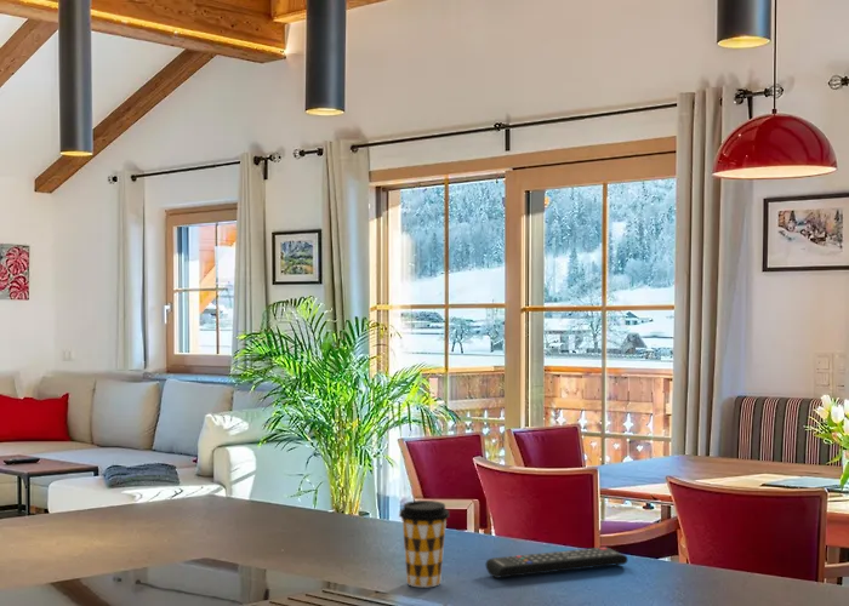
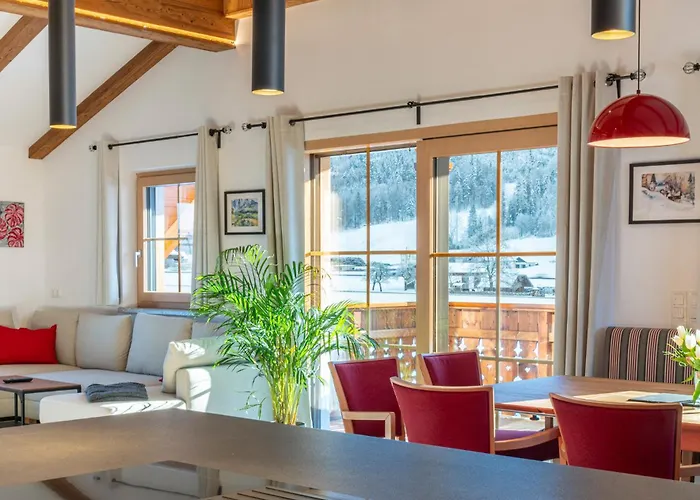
- coffee cup [398,499,451,589]
- remote control [485,547,629,579]
